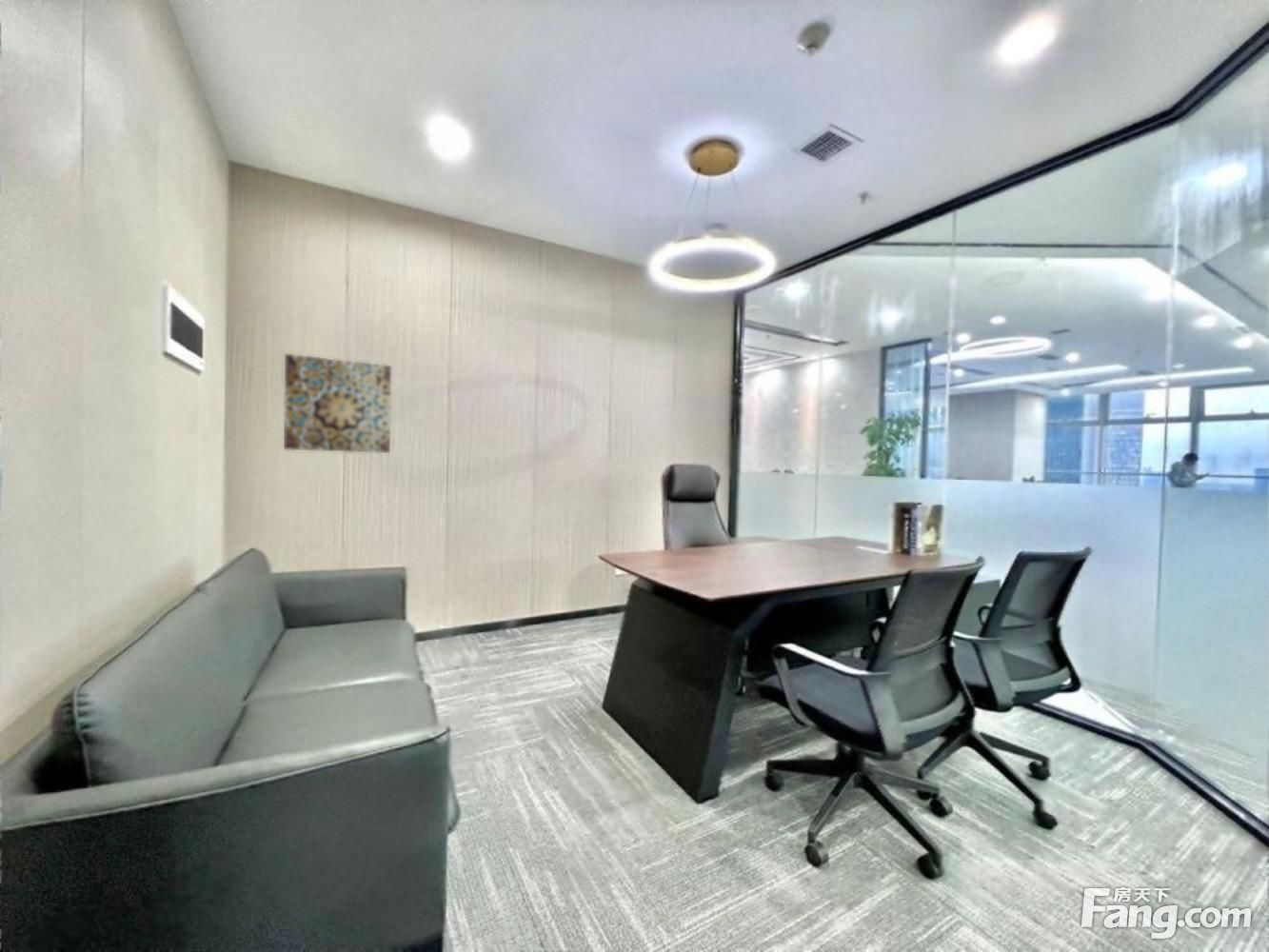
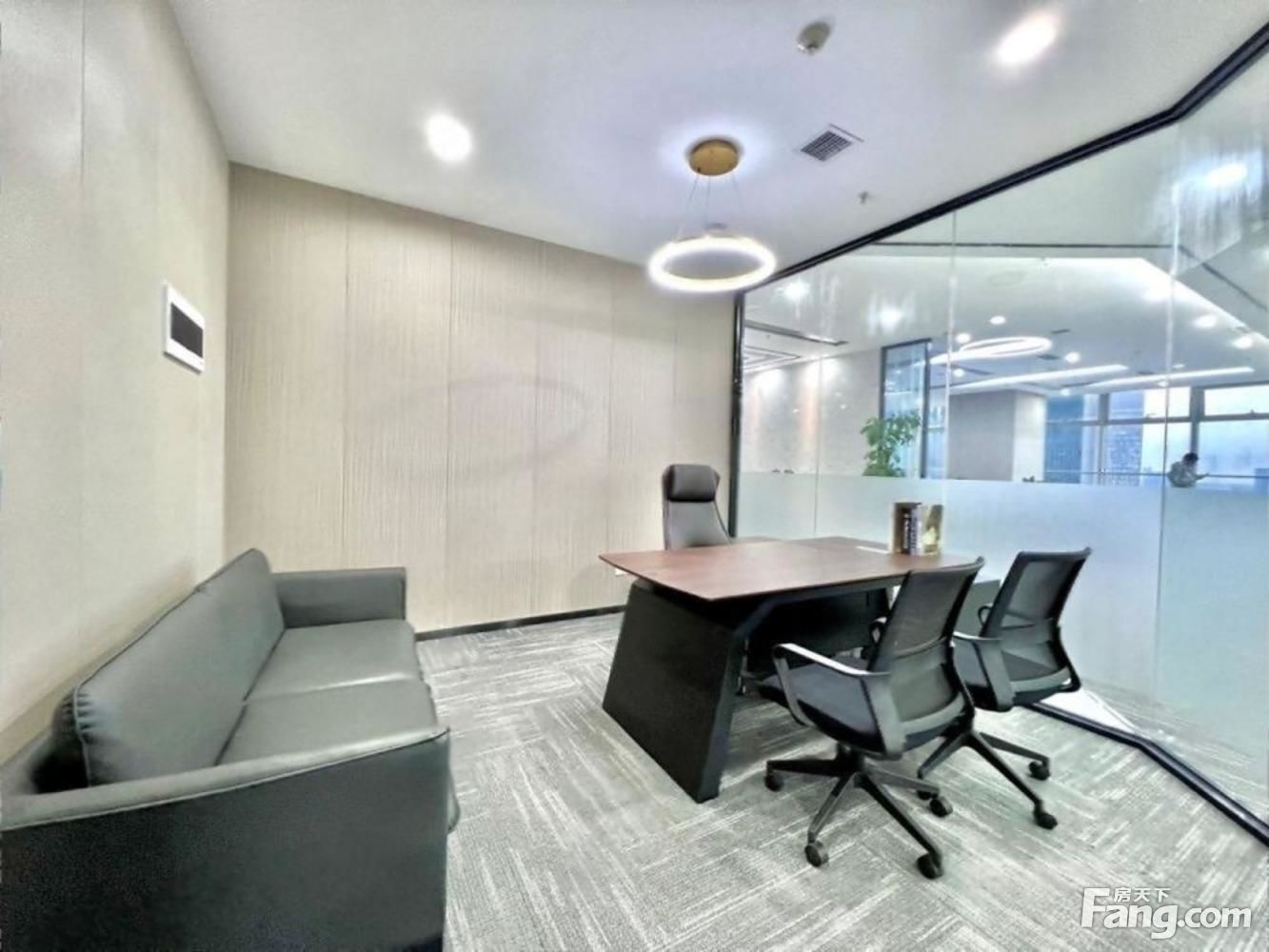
- wall art [283,353,392,454]
